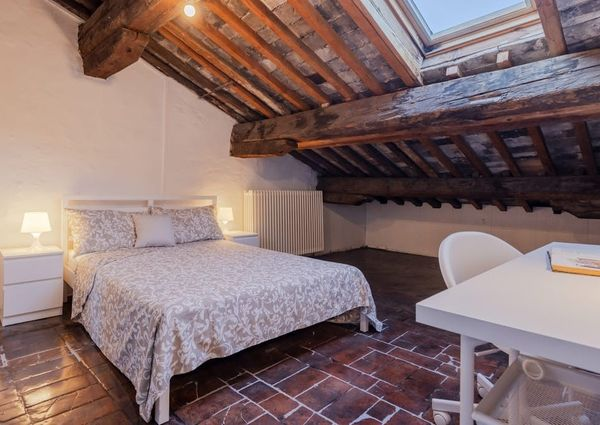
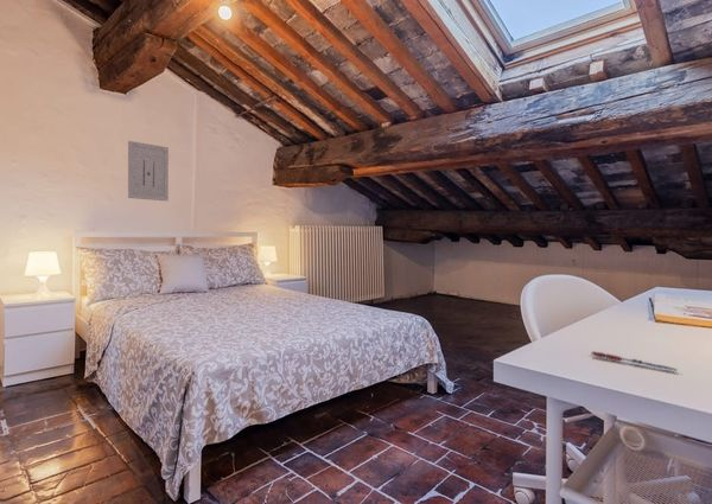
+ pen [591,350,679,372]
+ wall art [127,140,170,203]
